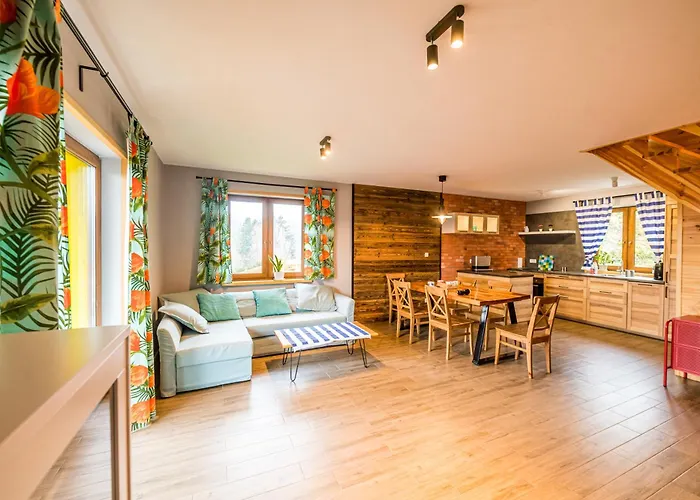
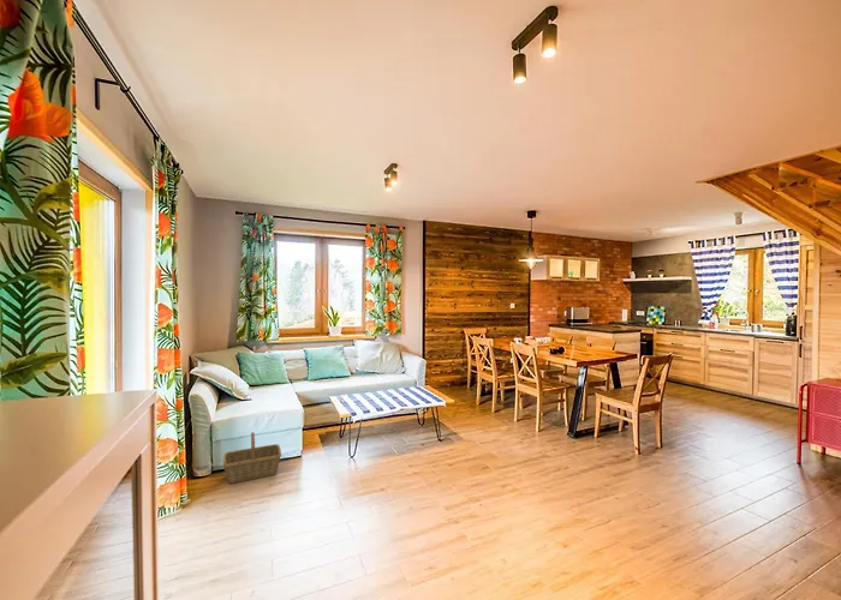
+ basket [222,431,282,485]
